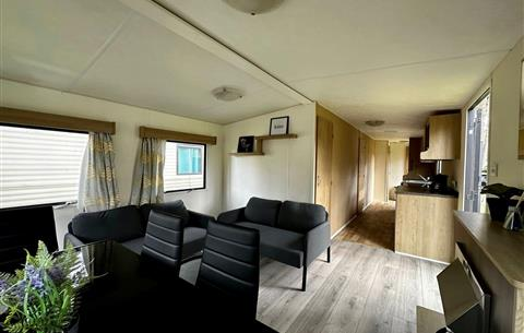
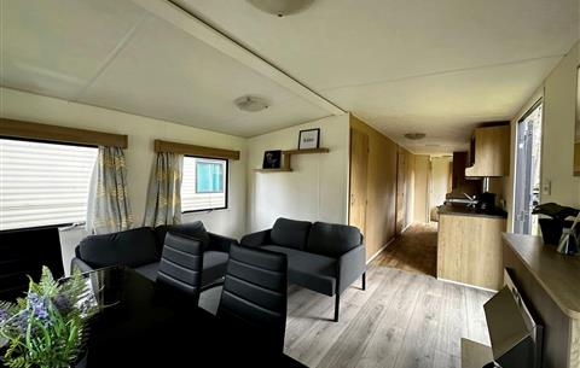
+ mug [106,267,132,291]
